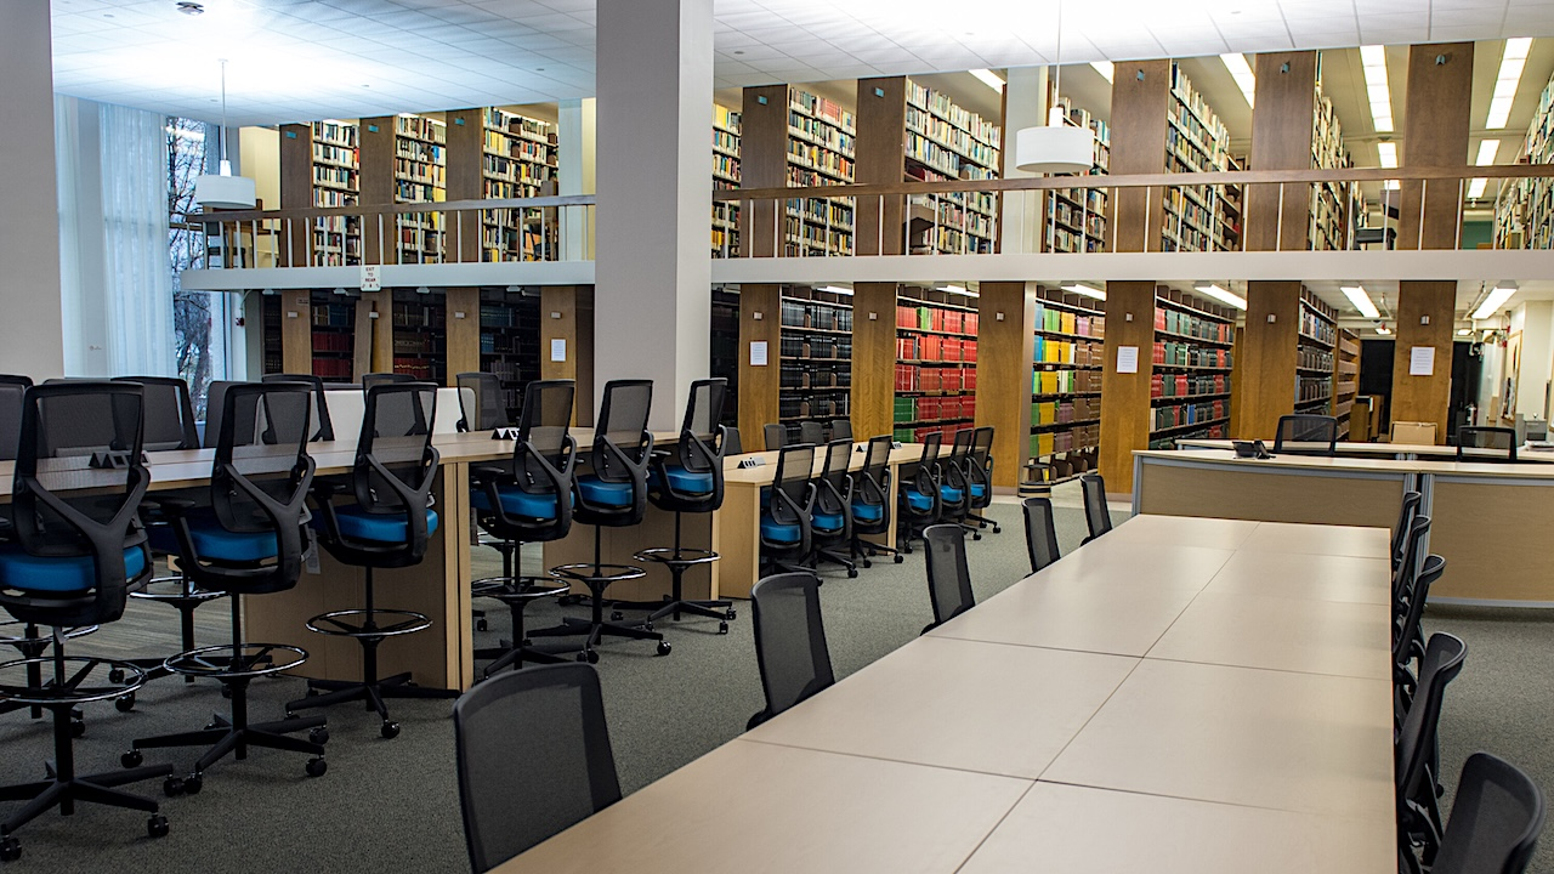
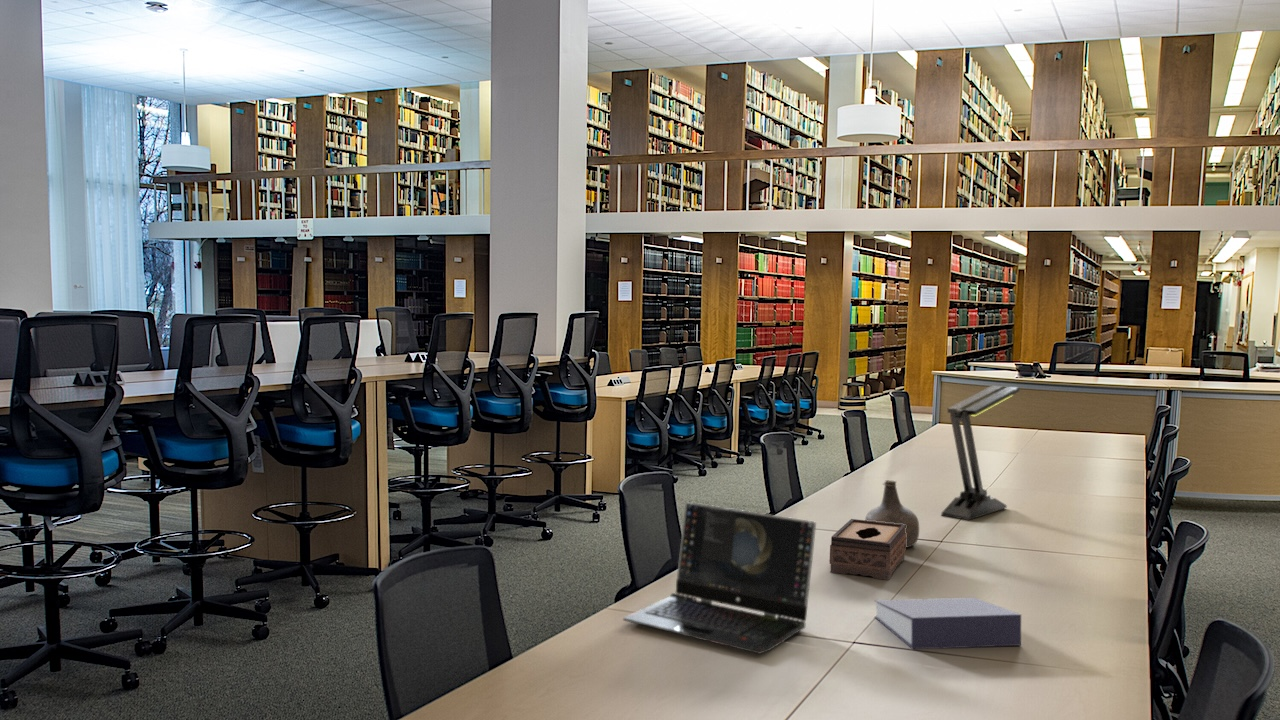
+ desk lamp [940,384,1021,521]
+ bottle [864,479,920,549]
+ book [873,596,1022,650]
+ laptop computer [622,501,817,655]
+ tissue box [829,518,907,581]
